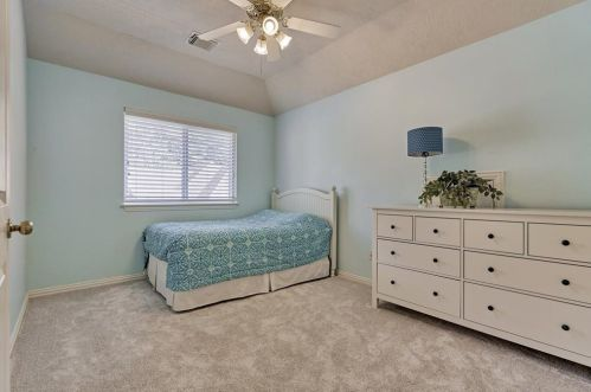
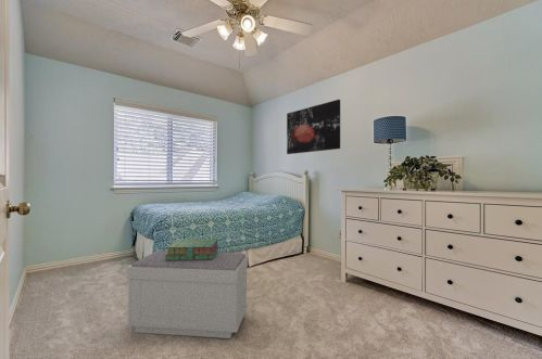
+ wall art [286,99,341,155]
+ bench [125,249,249,339]
+ stack of books [165,239,219,260]
